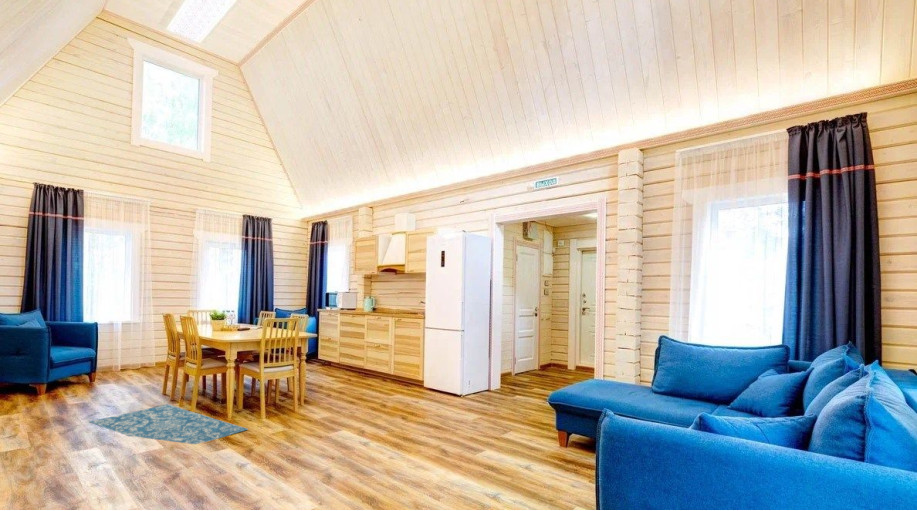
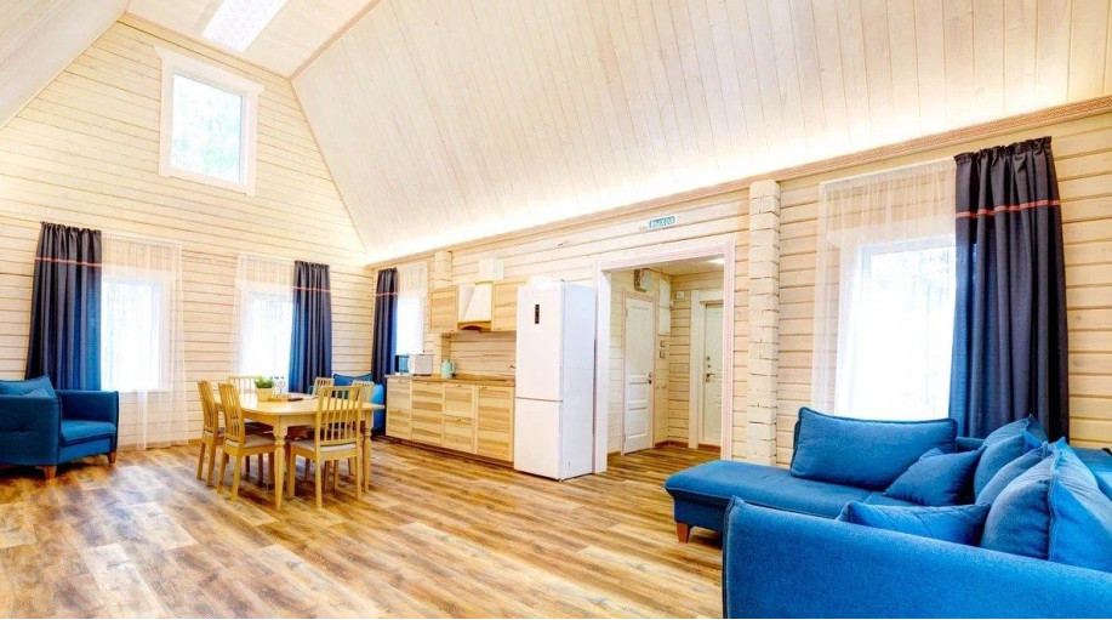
- rug [89,403,249,445]
